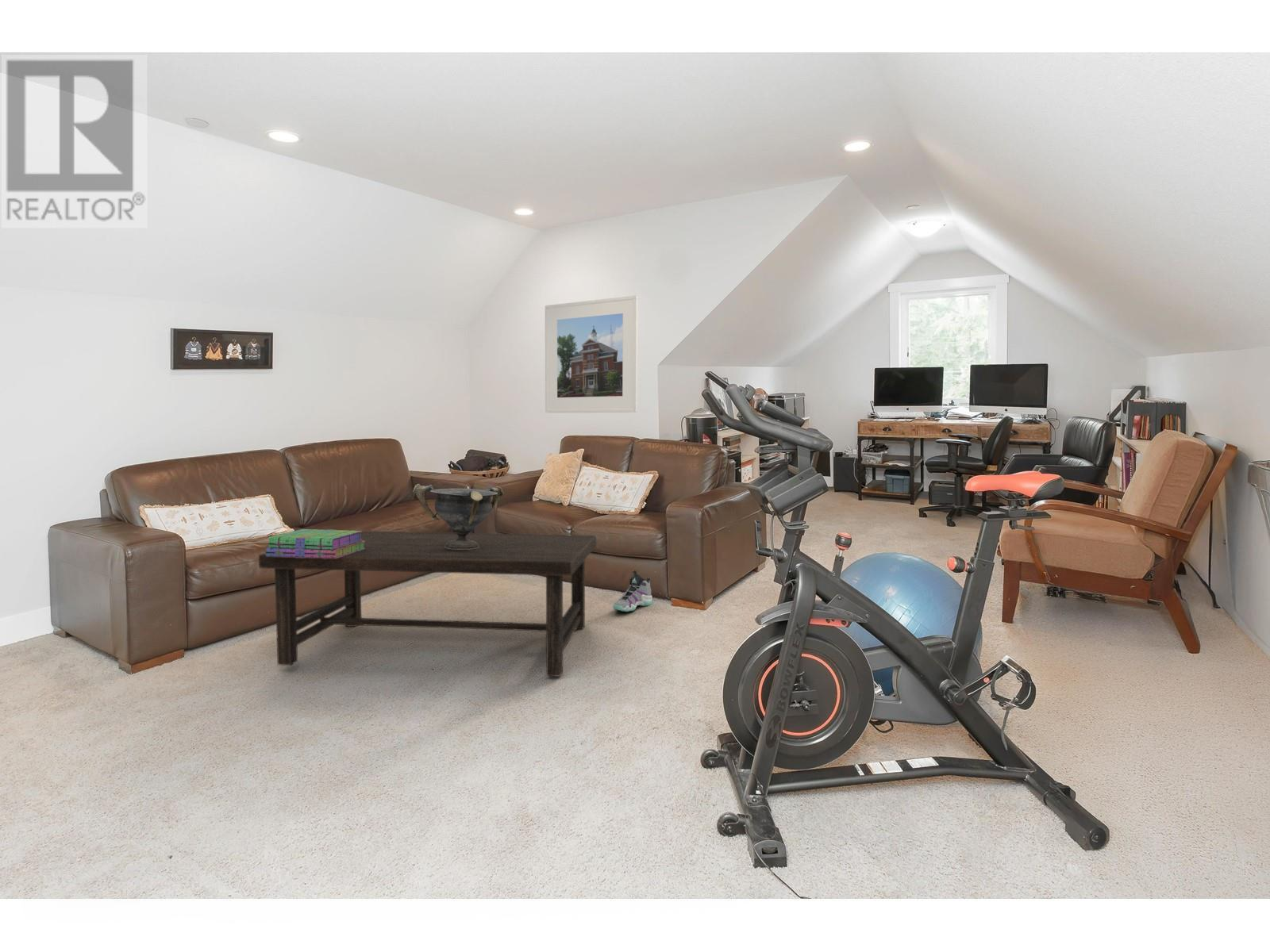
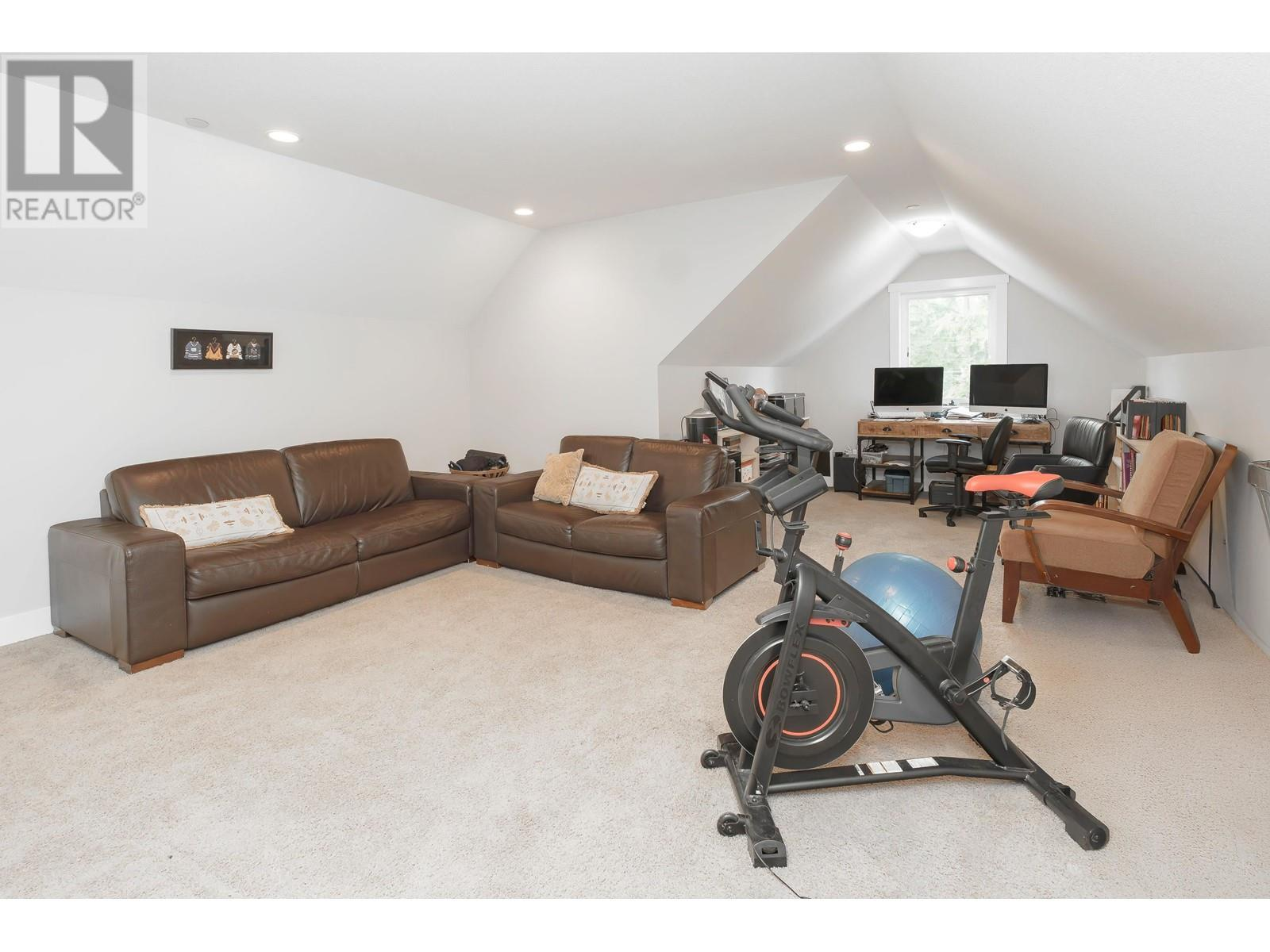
- coffee table [258,530,597,678]
- decorative bowl [412,483,505,550]
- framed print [545,294,638,413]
- sneaker [612,570,653,612]
- stack of books [265,528,365,559]
